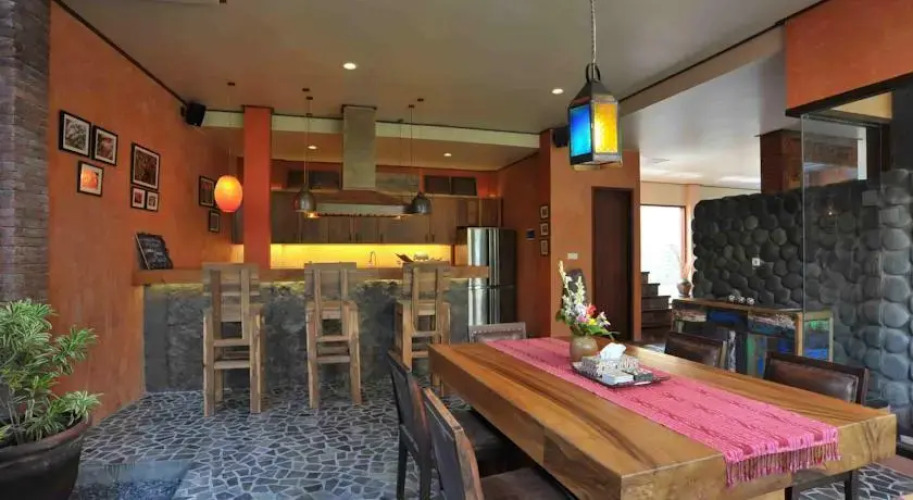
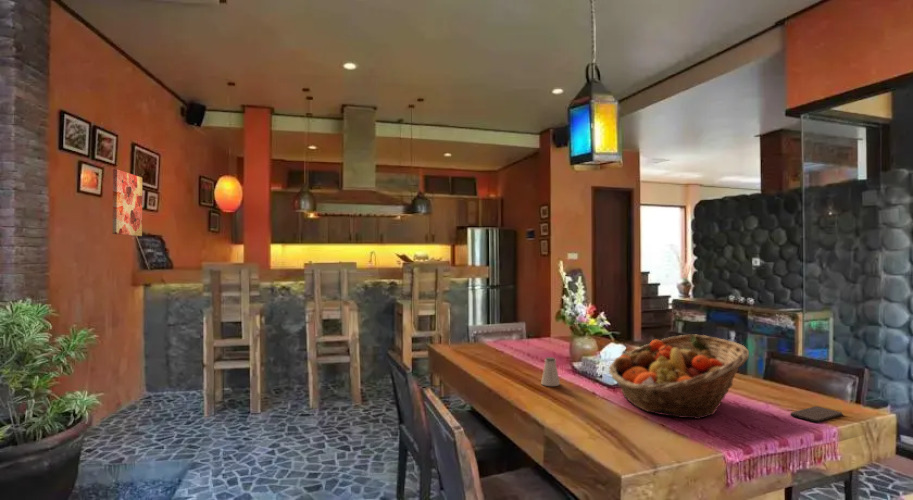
+ smartphone [790,405,843,423]
+ saltshaker [540,356,561,387]
+ fruit basket [608,333,750,420]
+ wall art [112,168,143,237]
